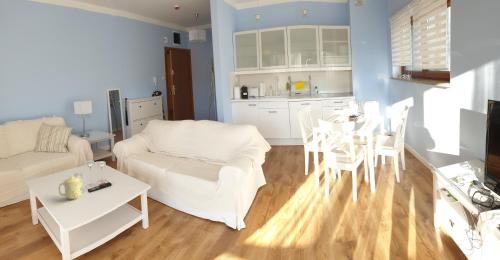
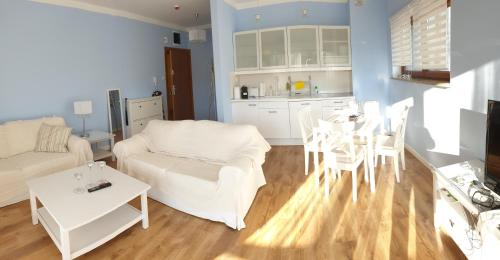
- mug [57,175,84,200]
